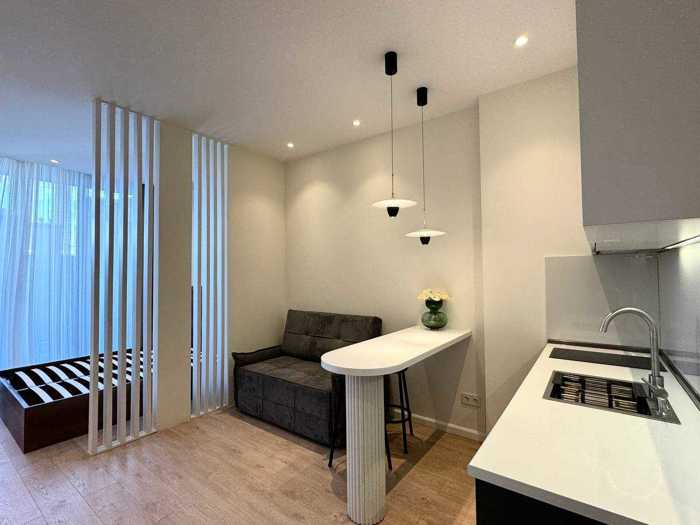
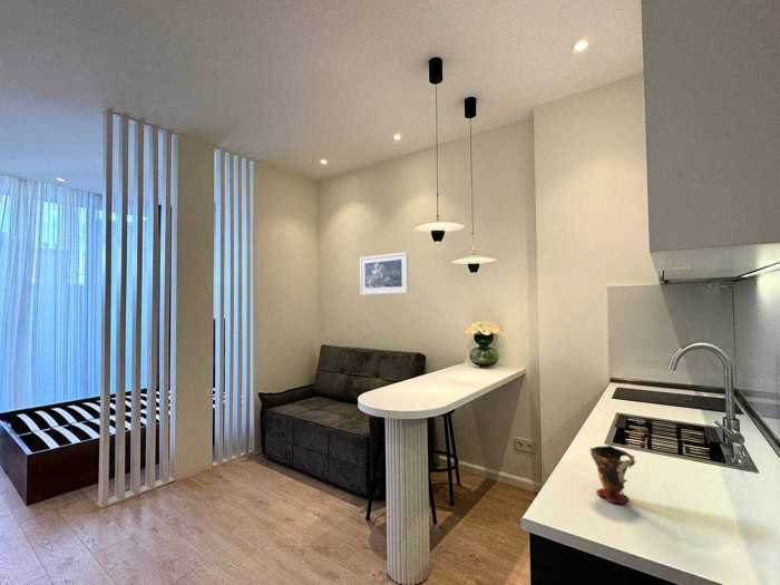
+ cup [589,445,636,505]
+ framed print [359,251,410,295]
